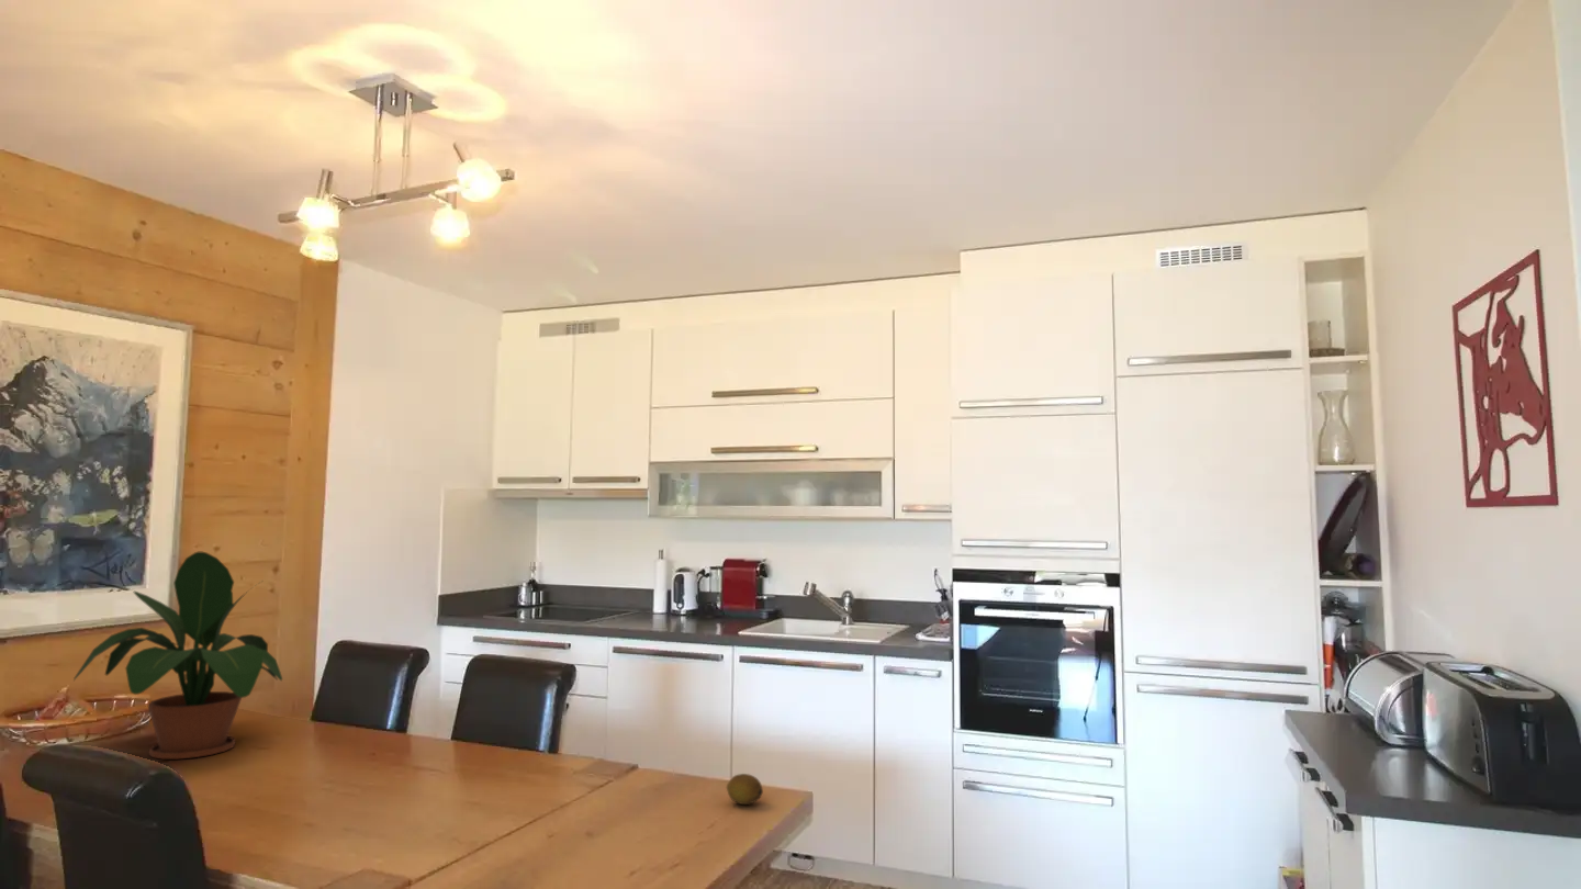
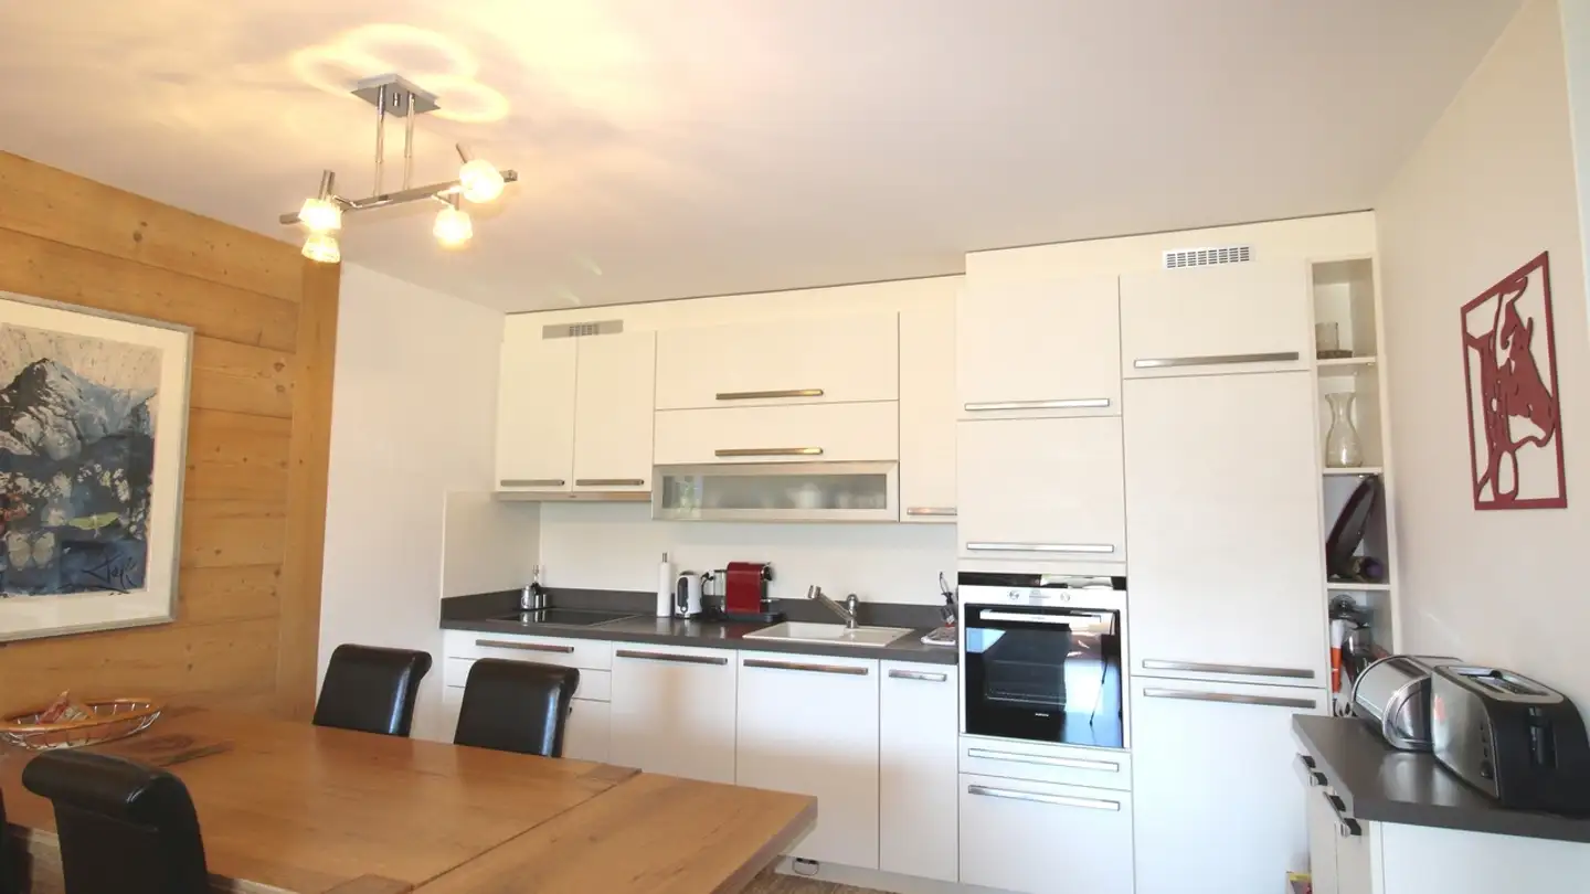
- potted plant [72,551,283,759]
- fruit [726,773,764,806]
